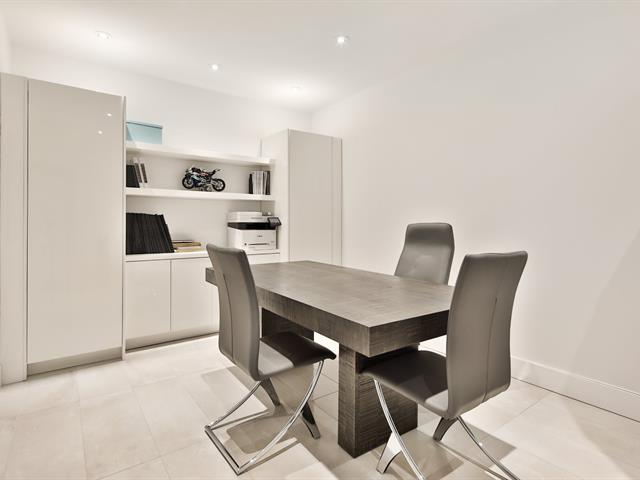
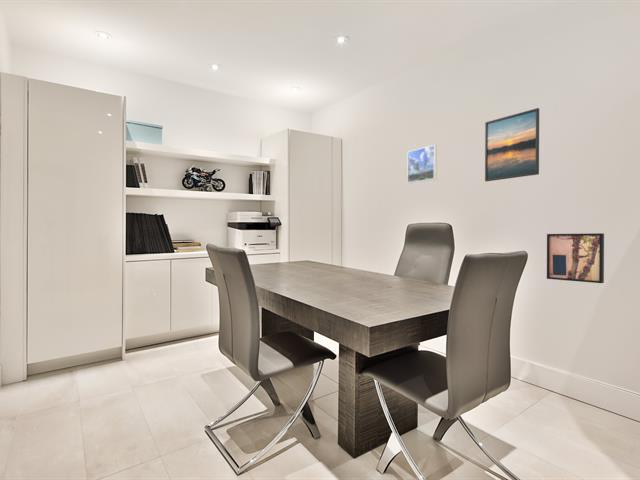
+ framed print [484,107,540,182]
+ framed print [406,144,437,185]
+ wall art [546,232,605,284]
